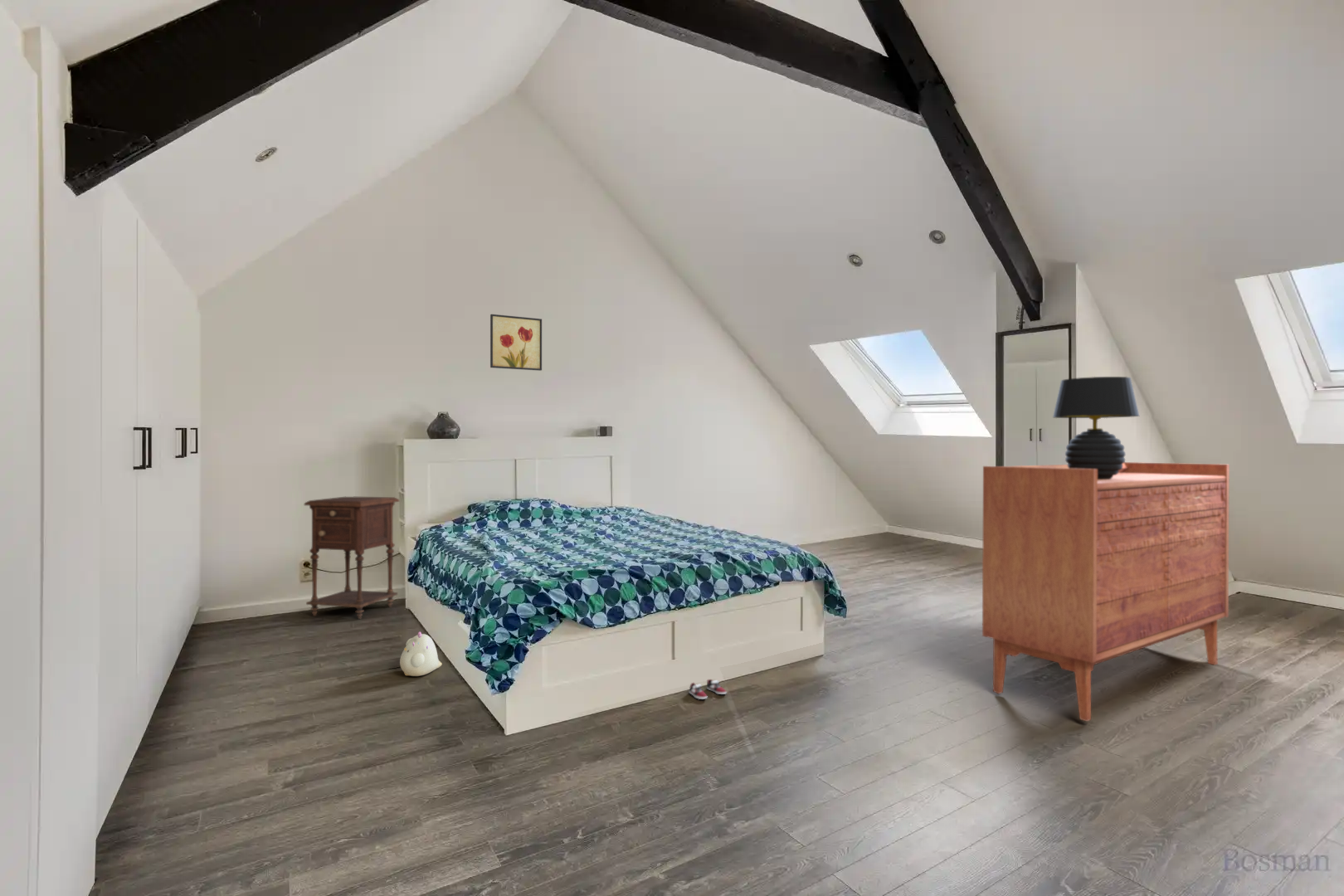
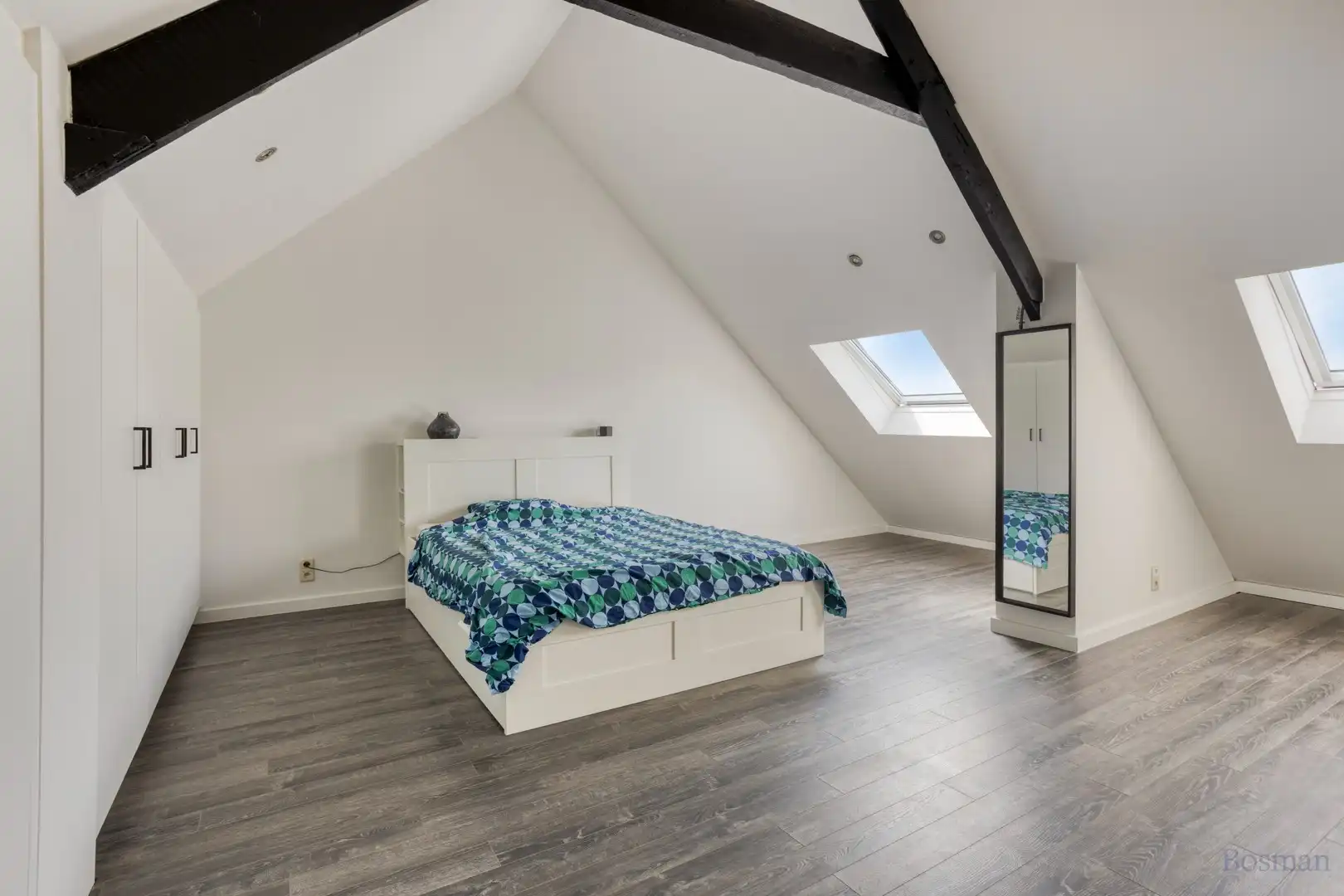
- nightstand [304,496,400,620]
- plush toy [399,631,443,677]
- sneaker [689,679,728,700]
- sideboard [981,461,1230,722]
- wall art [489,314,543,372]
- table lamp [1052,376,1140,480]
